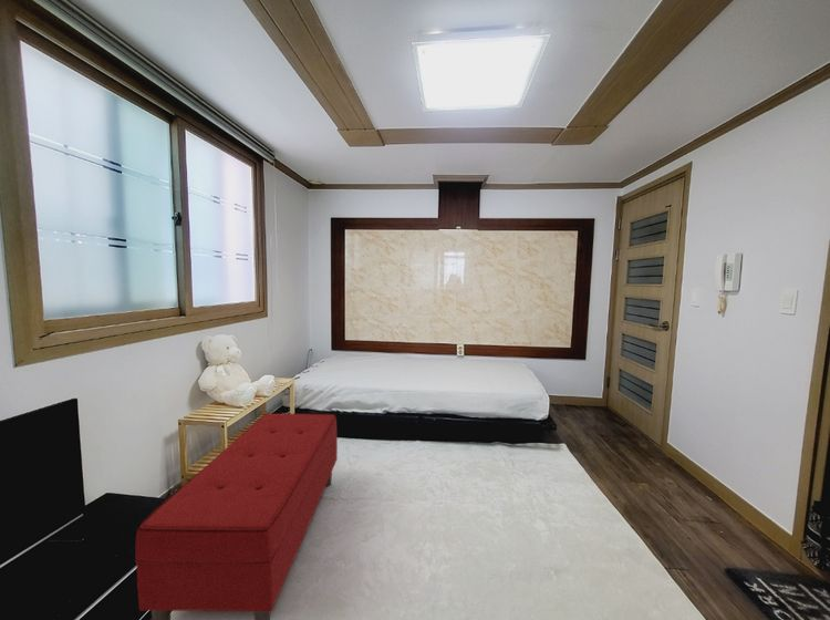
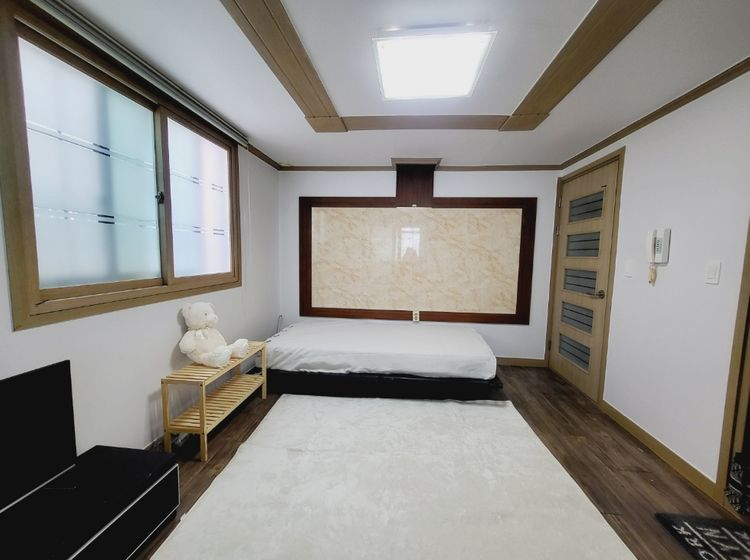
- bench [134,413,339,620]
